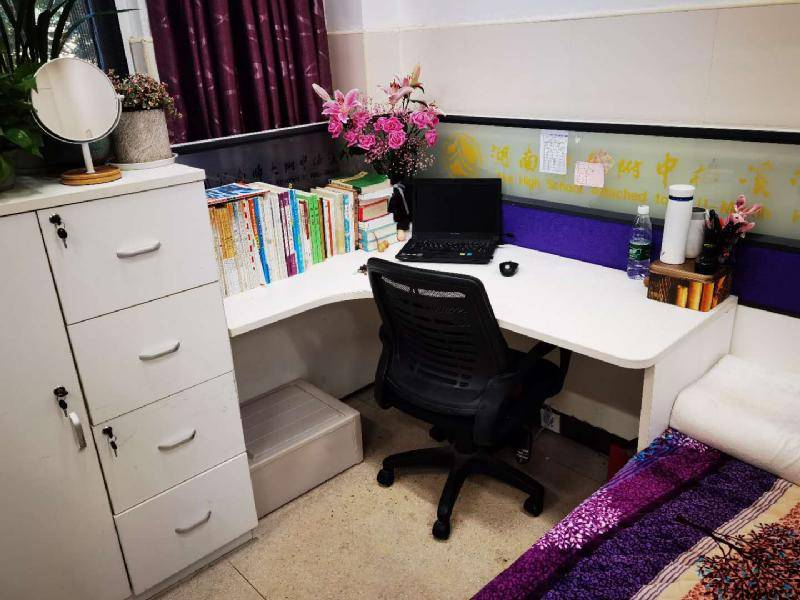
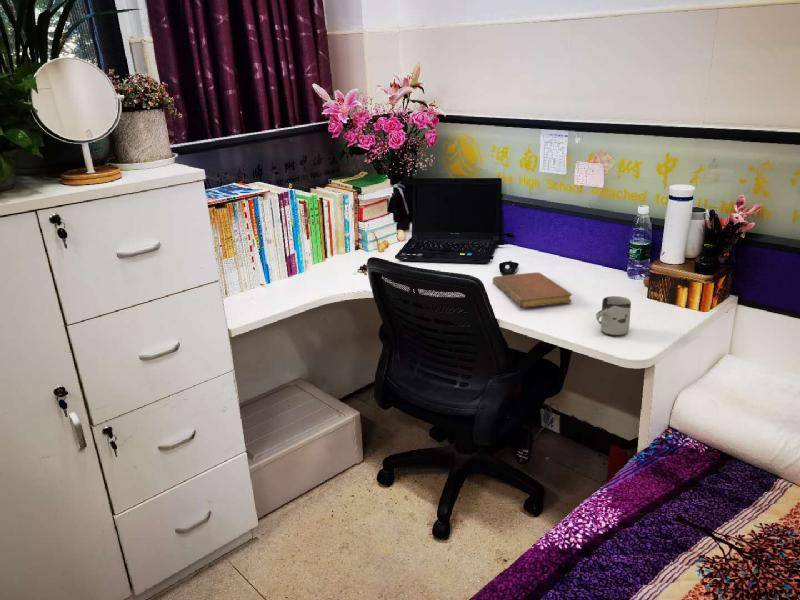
+ cup [595,295,632,337]
+ notebook [492,271,573,309]
